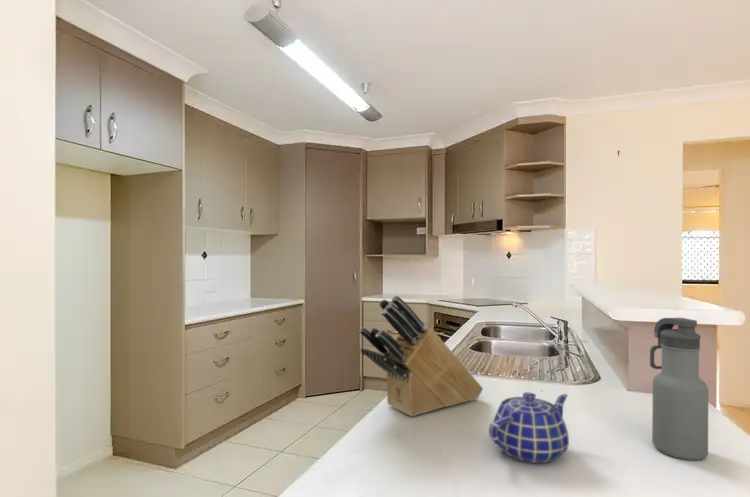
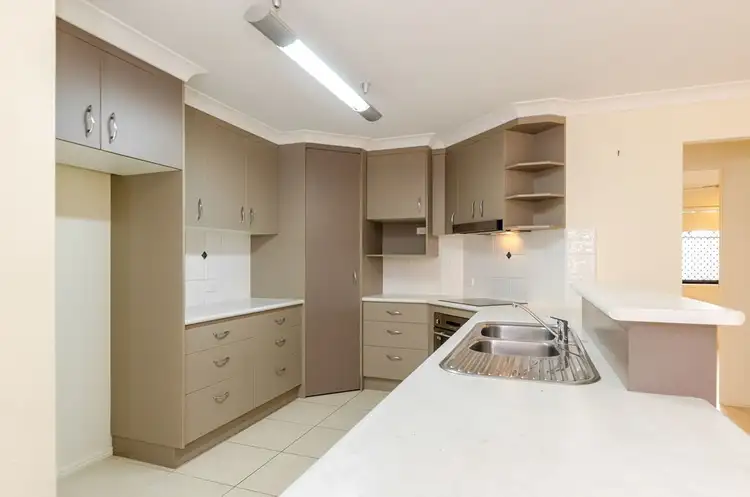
- water bottle [649,317,709,461]
- teapot [488,391,570,464]
- knife block [358,294,484,417]
